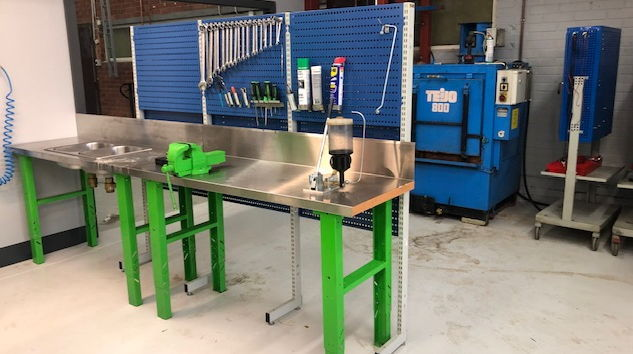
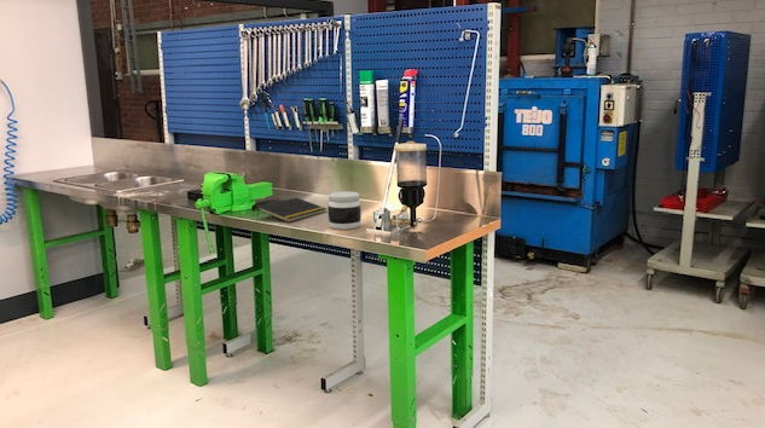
+ jar [328,190,363,231]
+ notepad [256,196,328,224]
